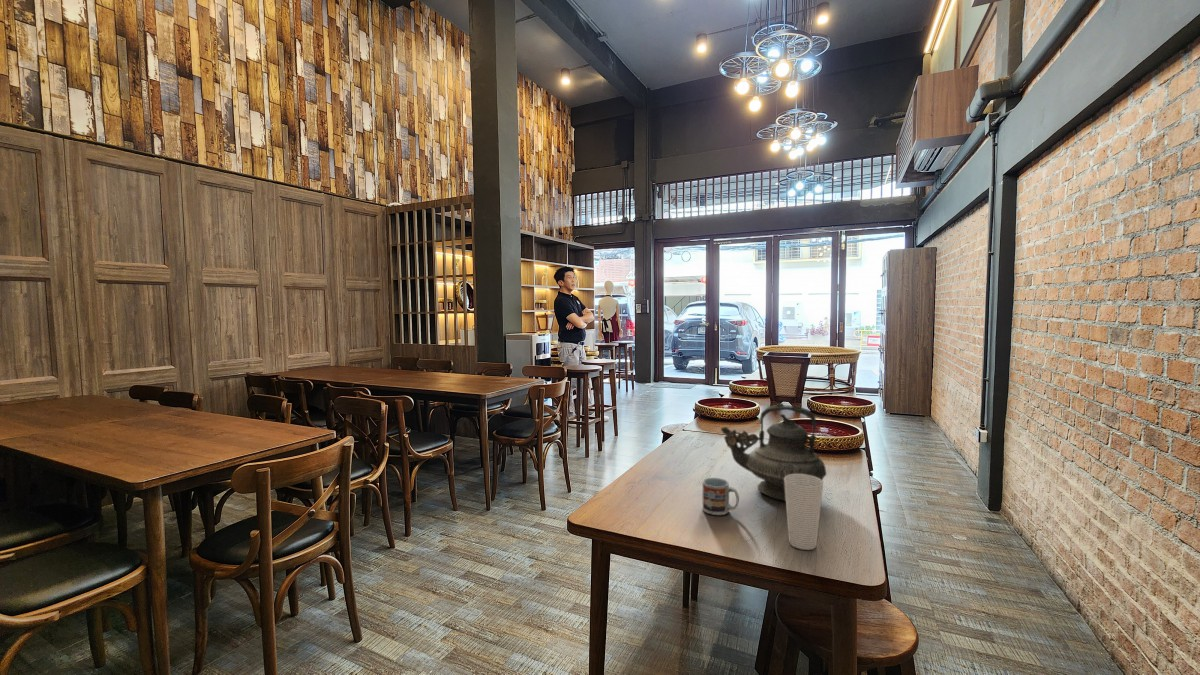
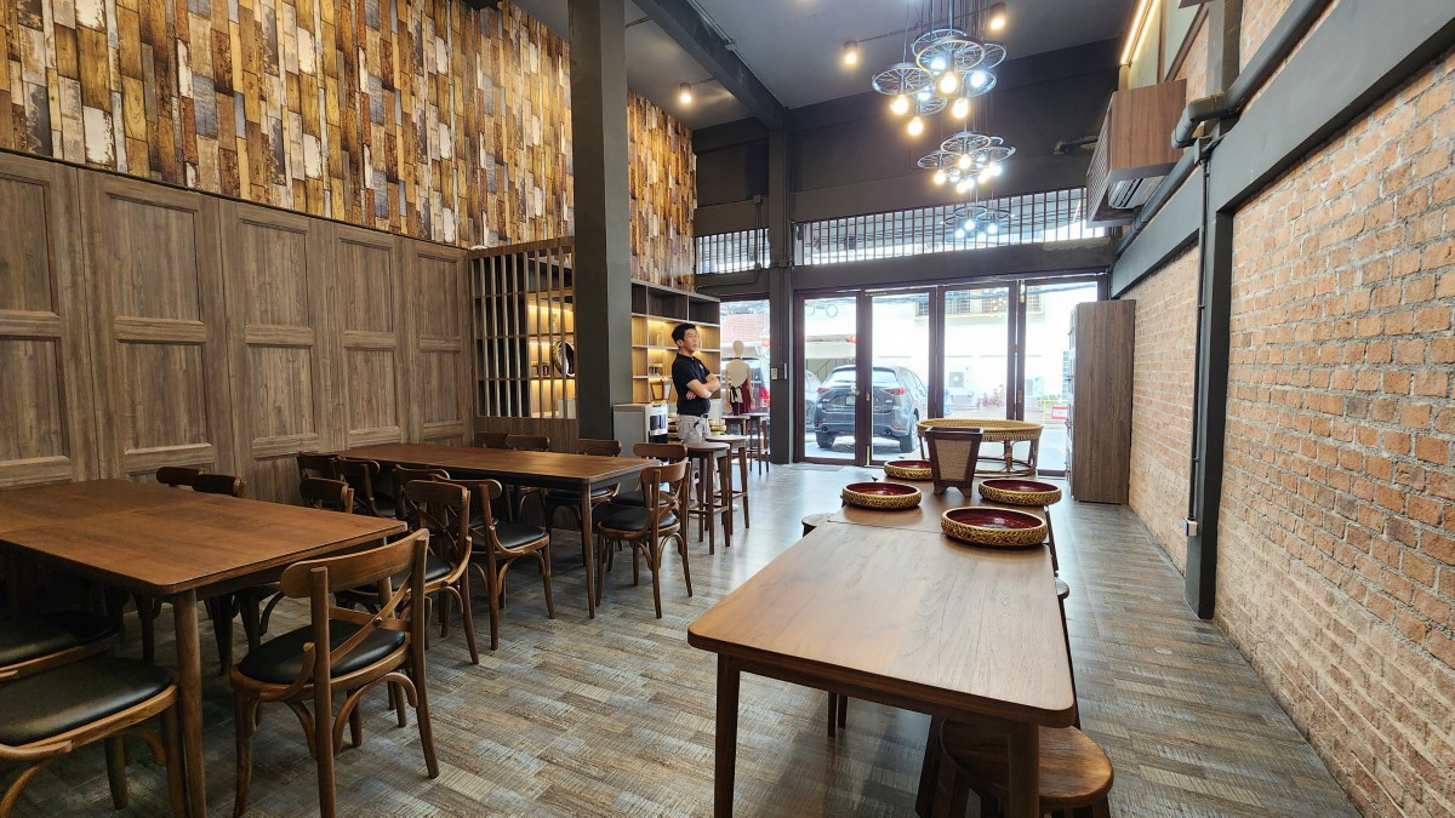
- cup [784,474,824,551]
- cup [701,477,740,516]
- teapot [720,402,828,502]
